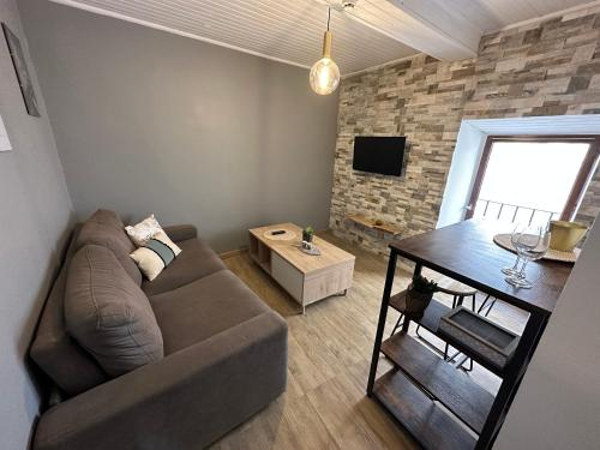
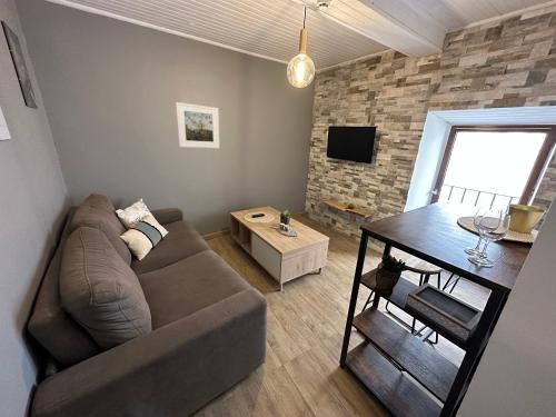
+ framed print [175,101,220,149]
